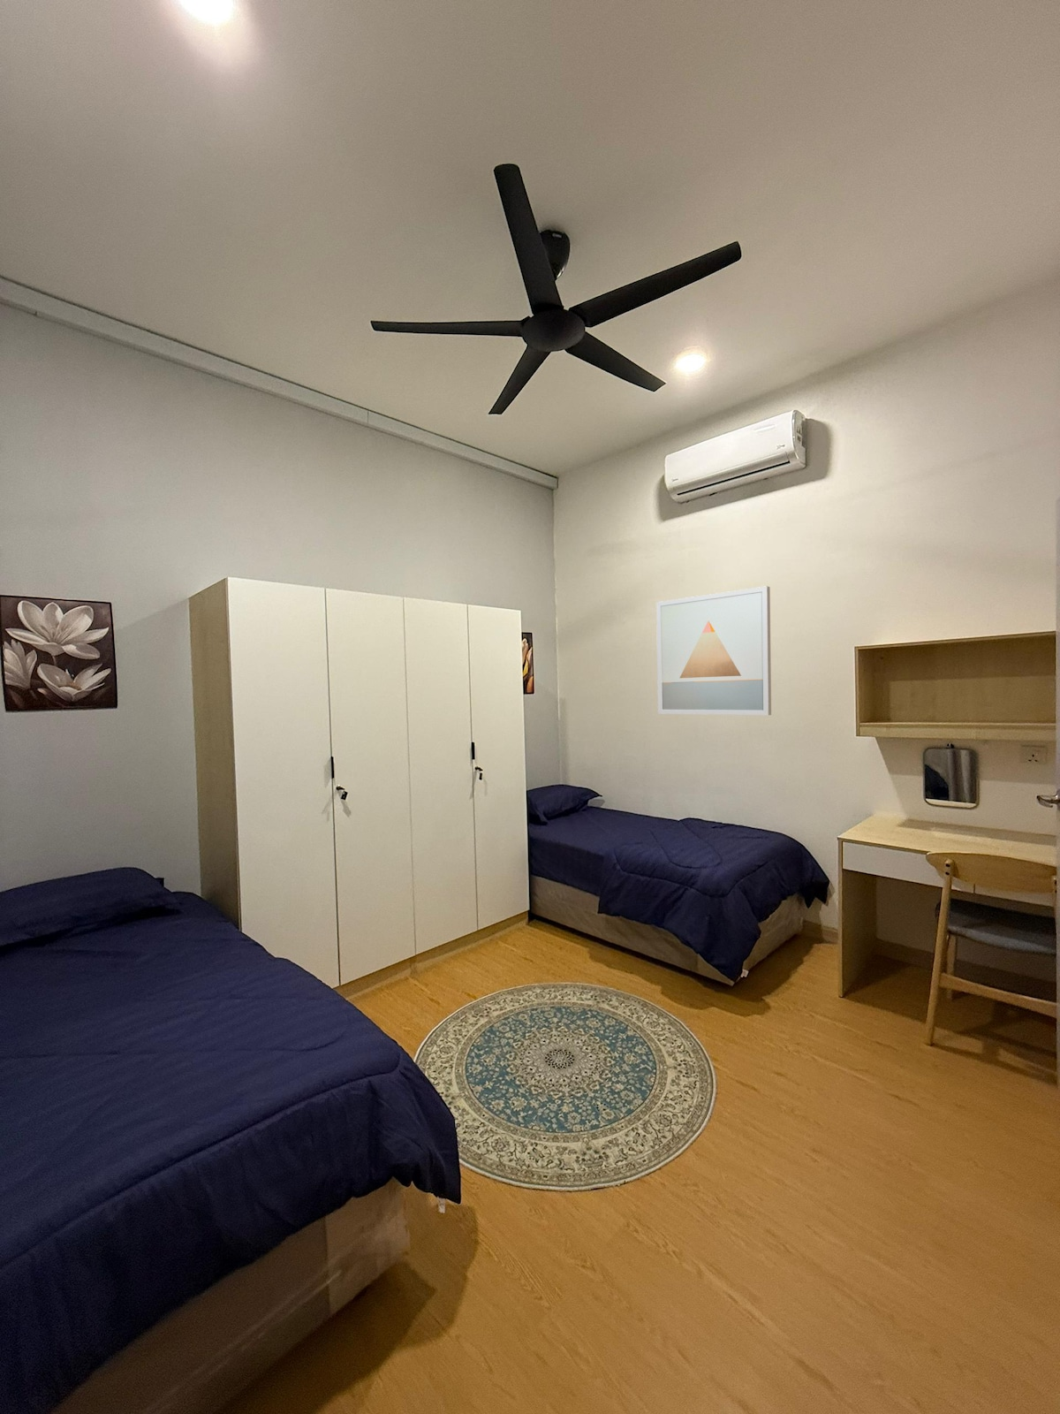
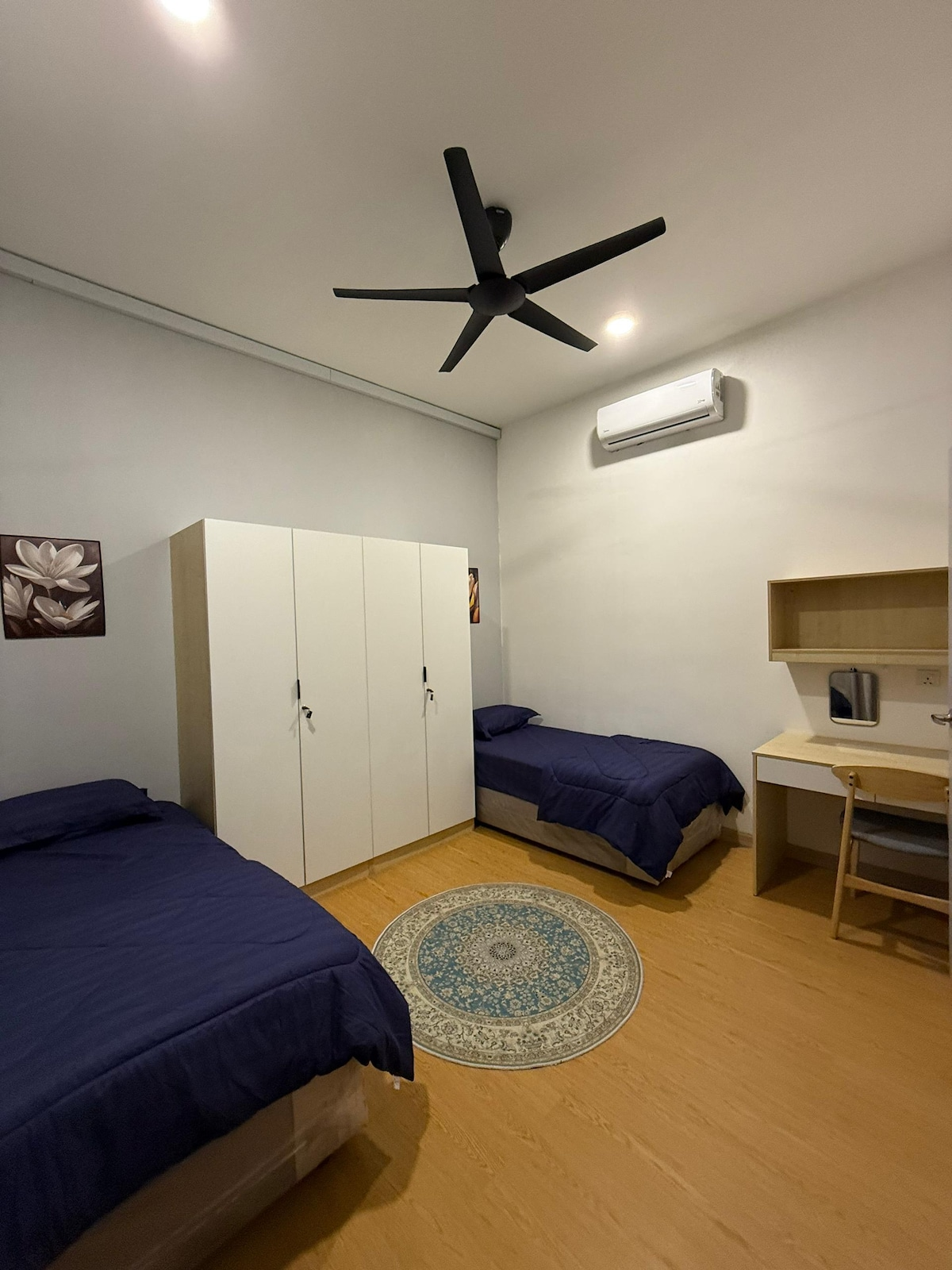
- wall art [656,585,772,716]
